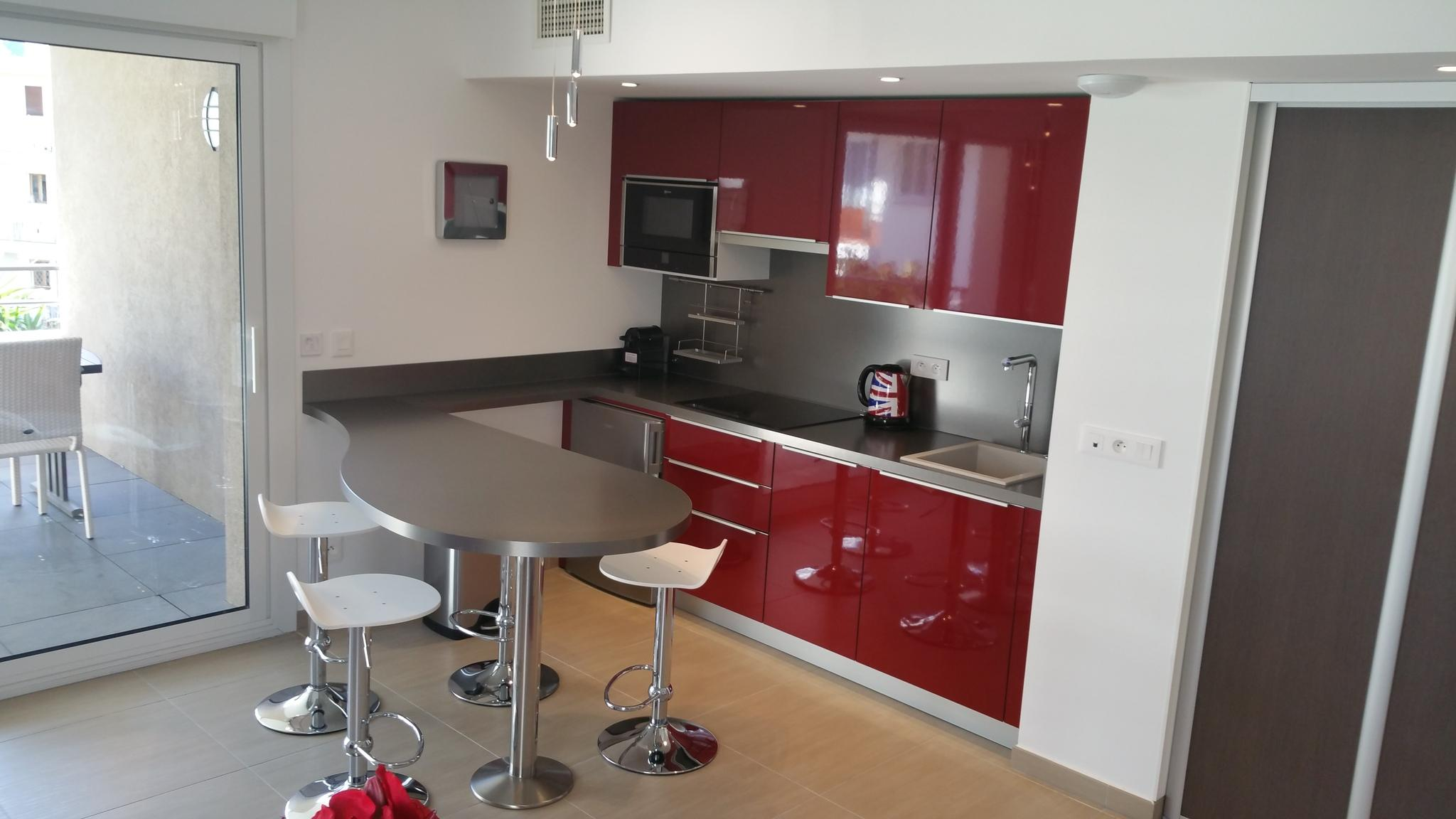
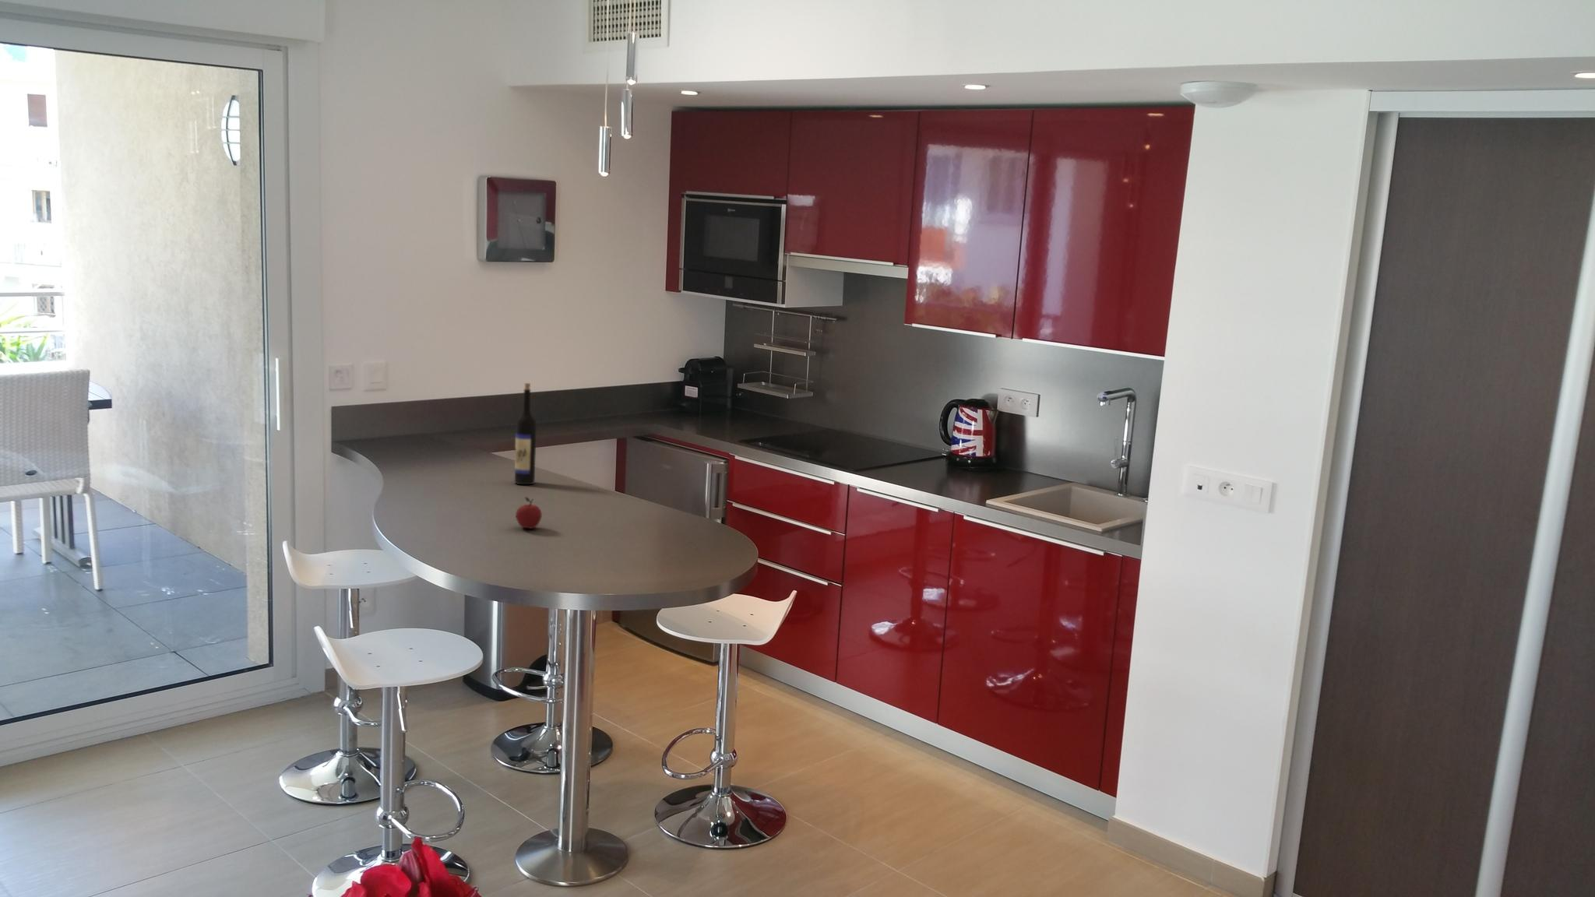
+ apple [515,496,543,529]
+ wine bottle [514,382,538,485]
